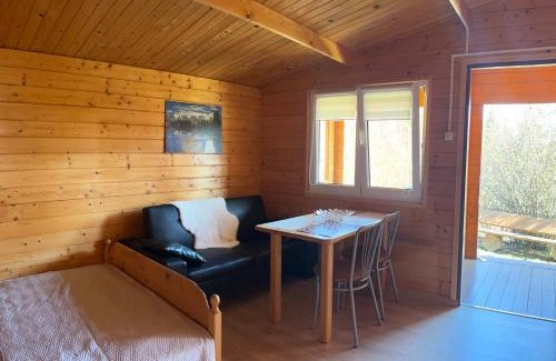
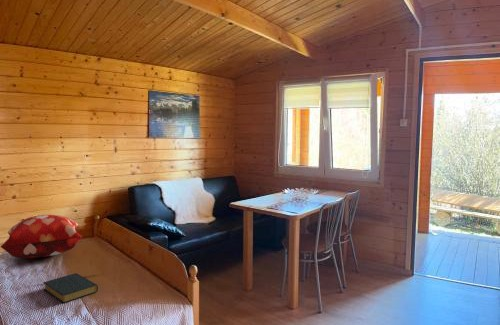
+ hardback book [42,272,99,304]
+ decorative pillow [0,214,85,259]
